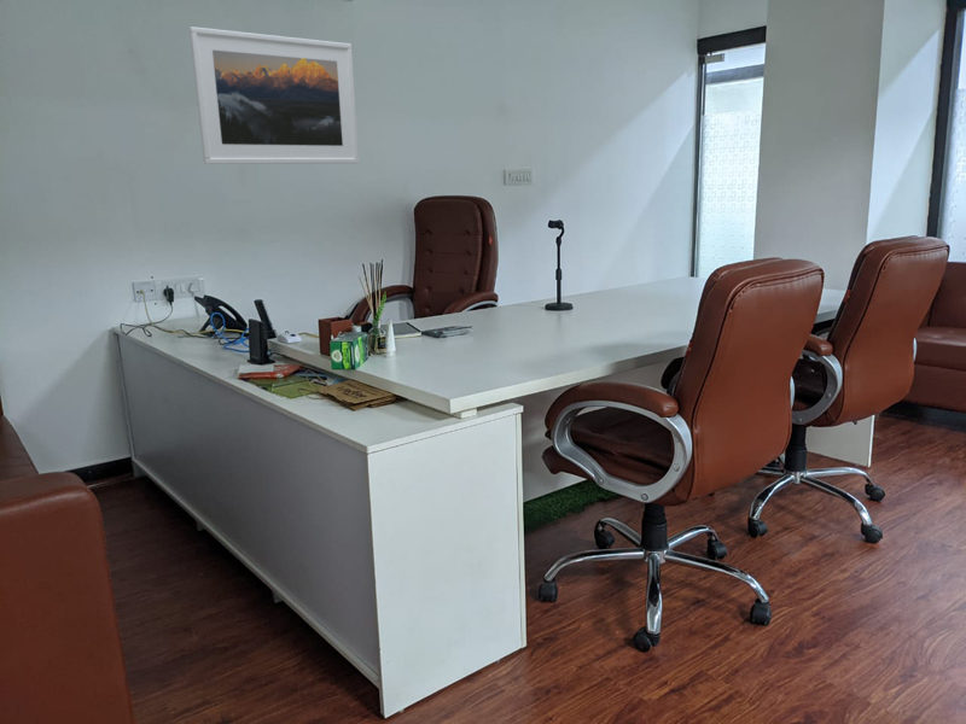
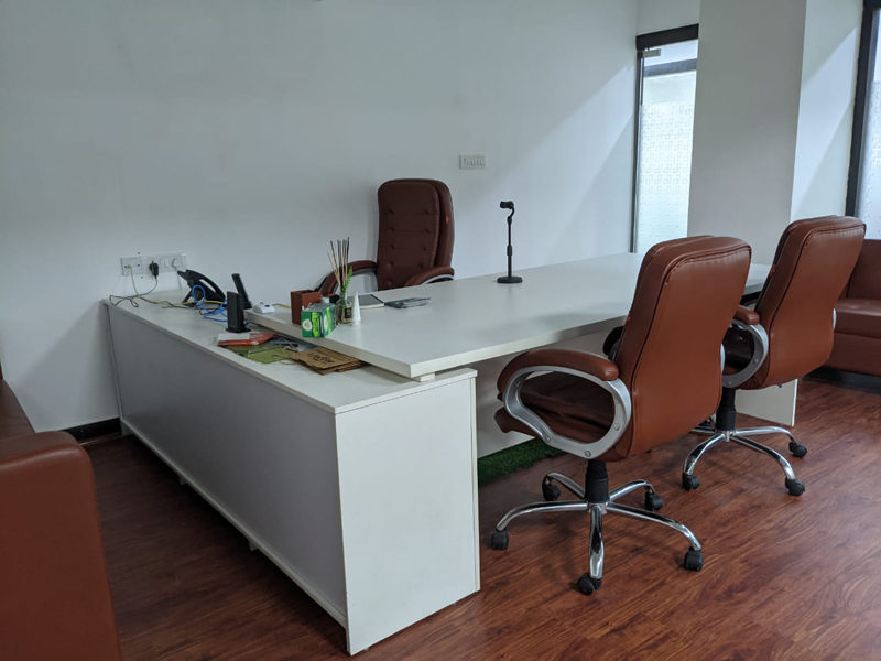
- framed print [188,25,360,165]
